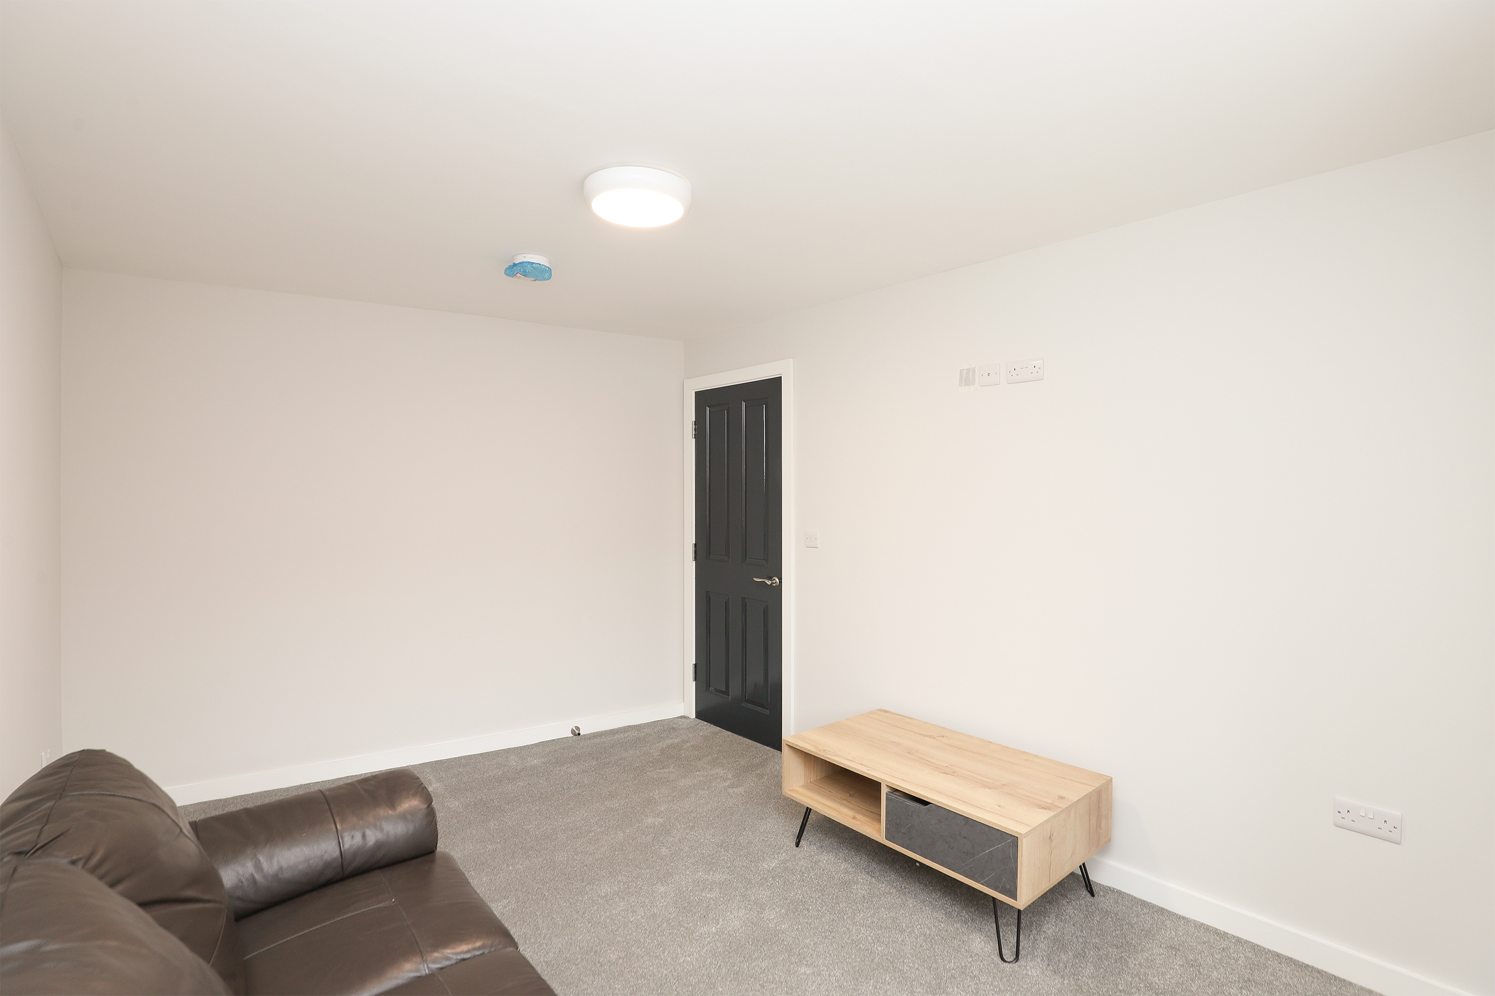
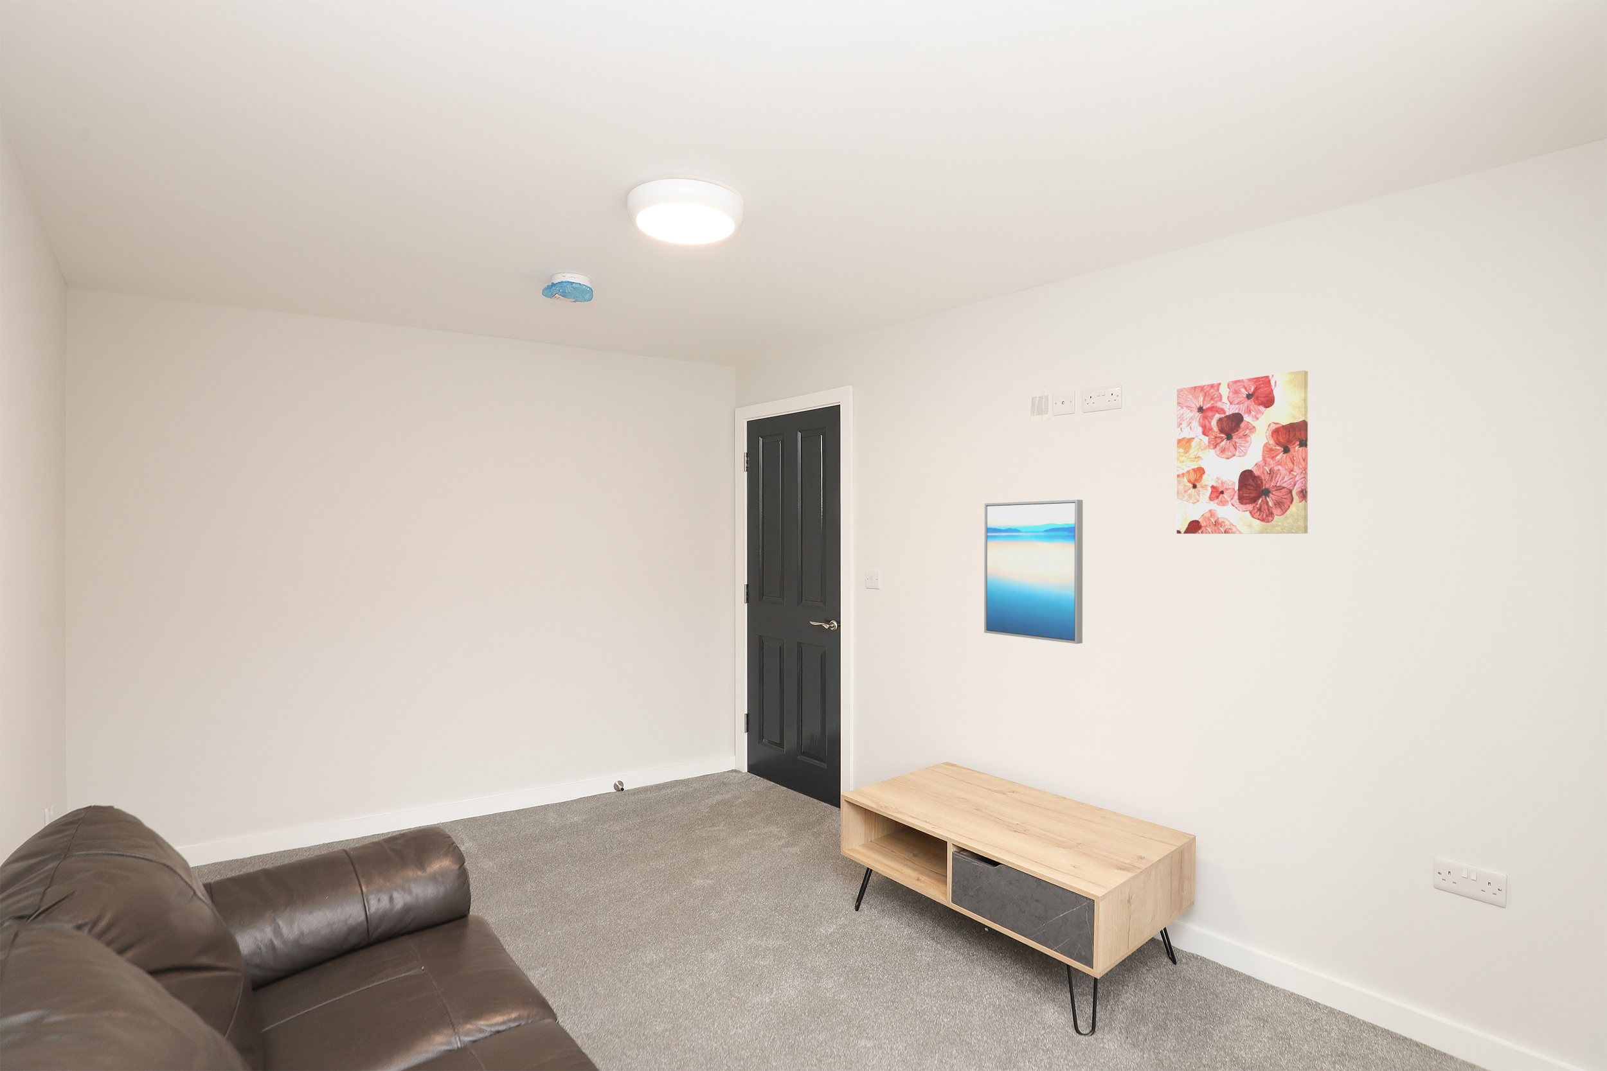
+ wall art [984,500,1083,644]
+ wall art [1177,369,1309,534]
